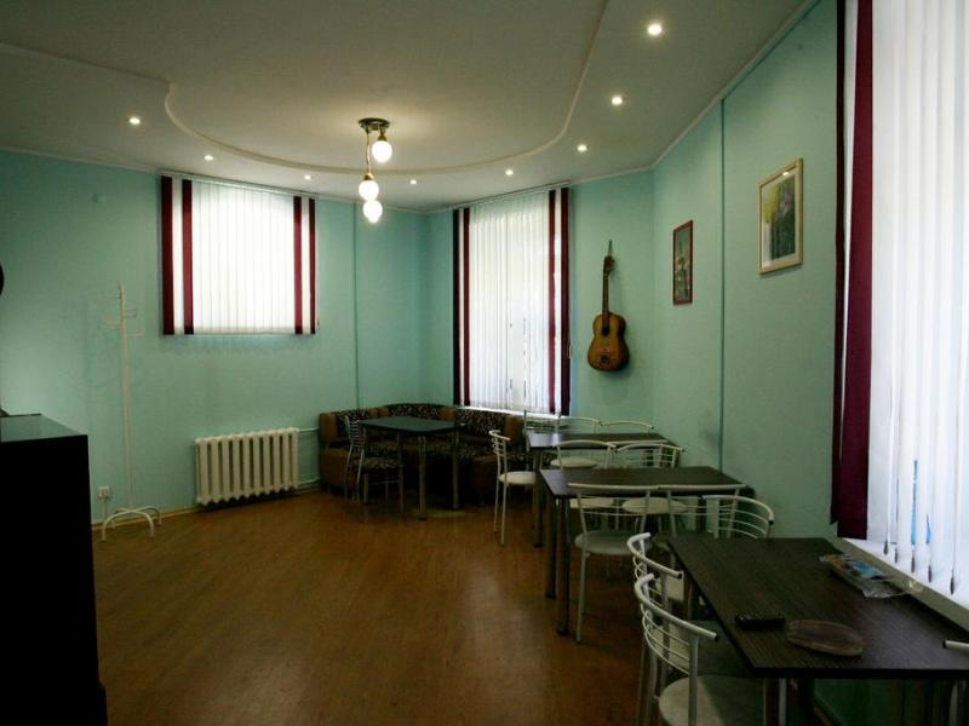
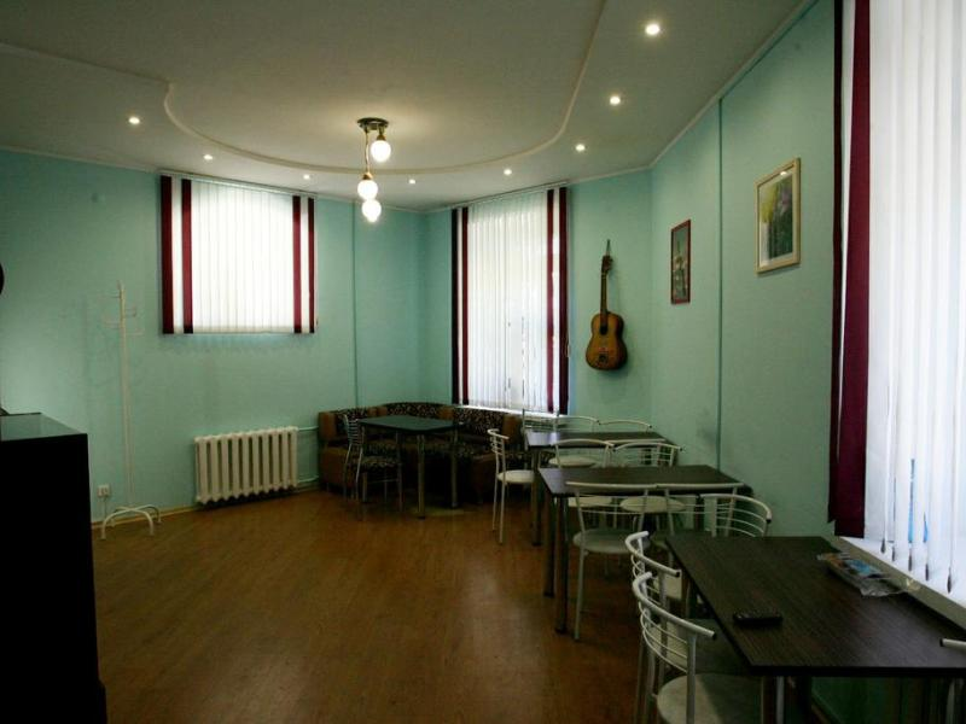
- banana [785,618,868,657]
